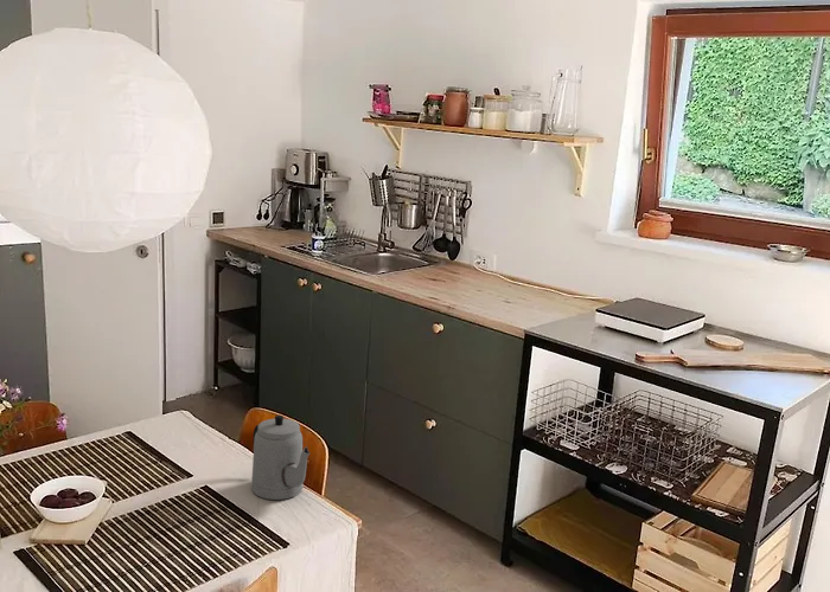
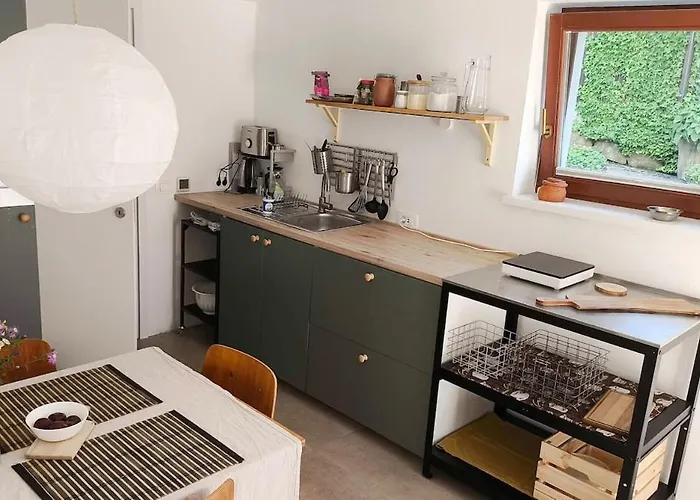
- teapot [250,414,311,501]
